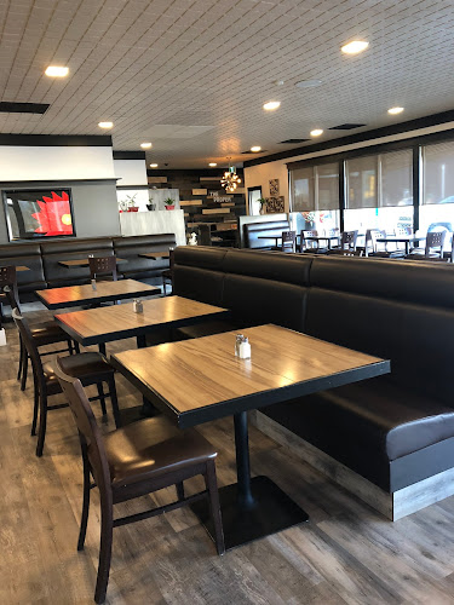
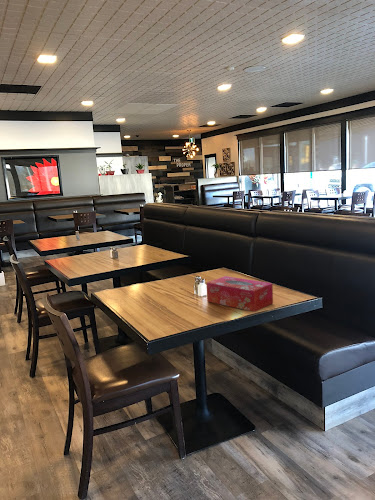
+ tissue box [206,275,274,313]
